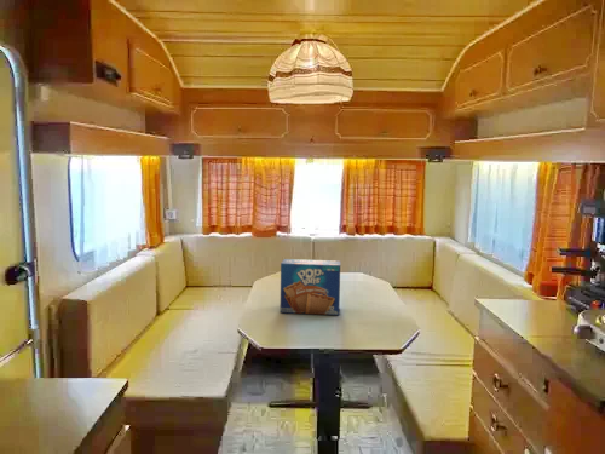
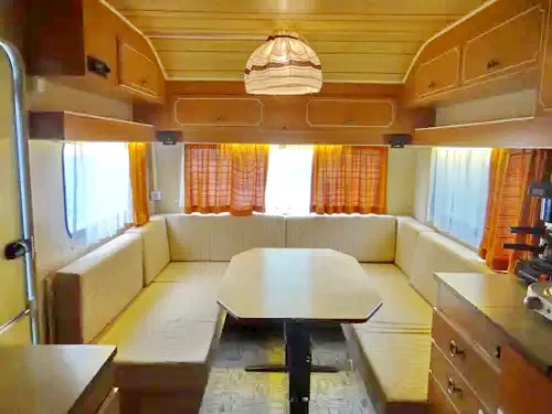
- toaster pastry box [278,258,341,316]
